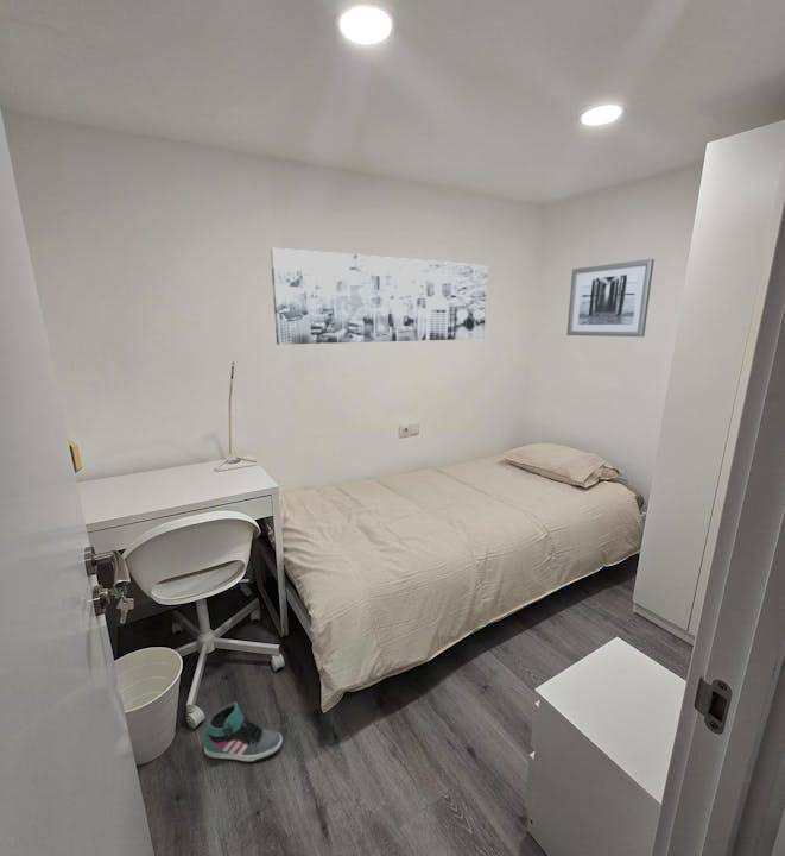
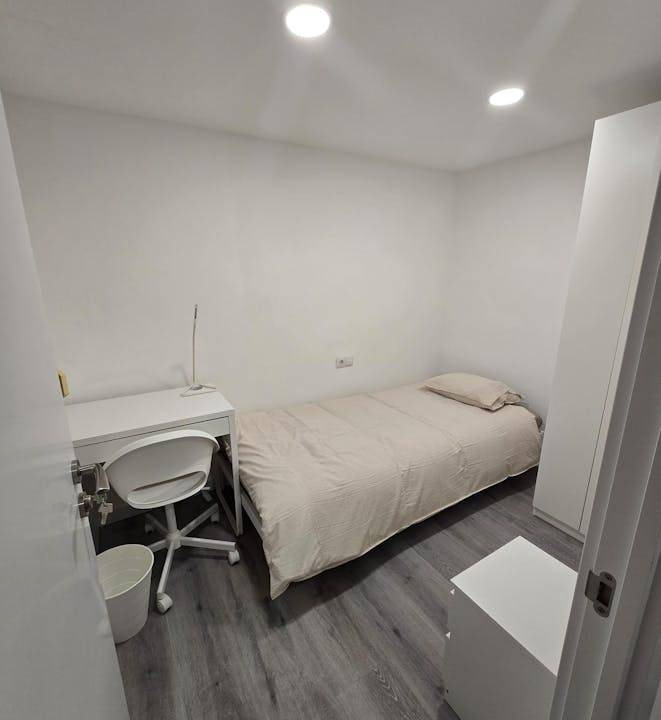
- wall art [270,247,488,346]
- wall art [565,258,656,338]
- sneaker [203,701,284,763]
